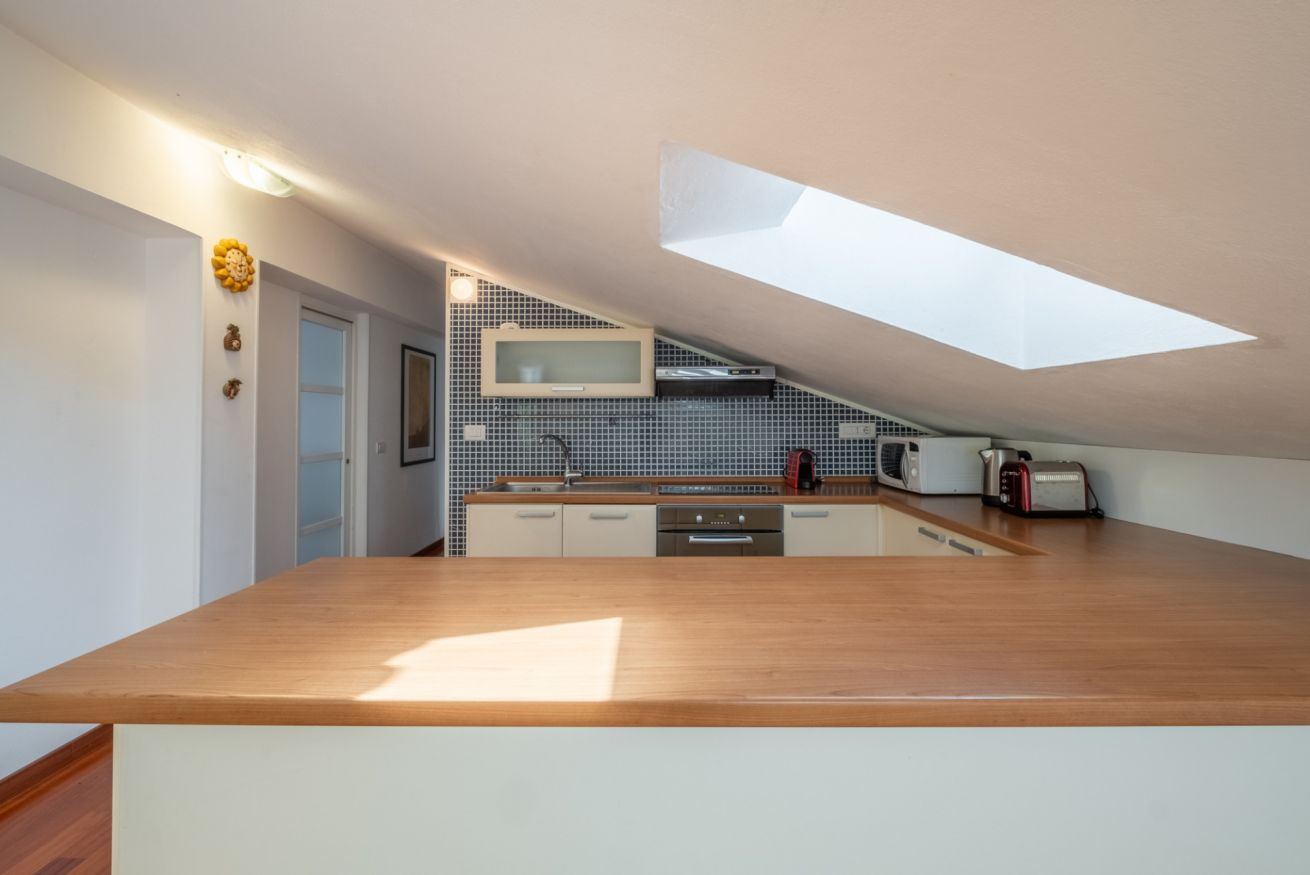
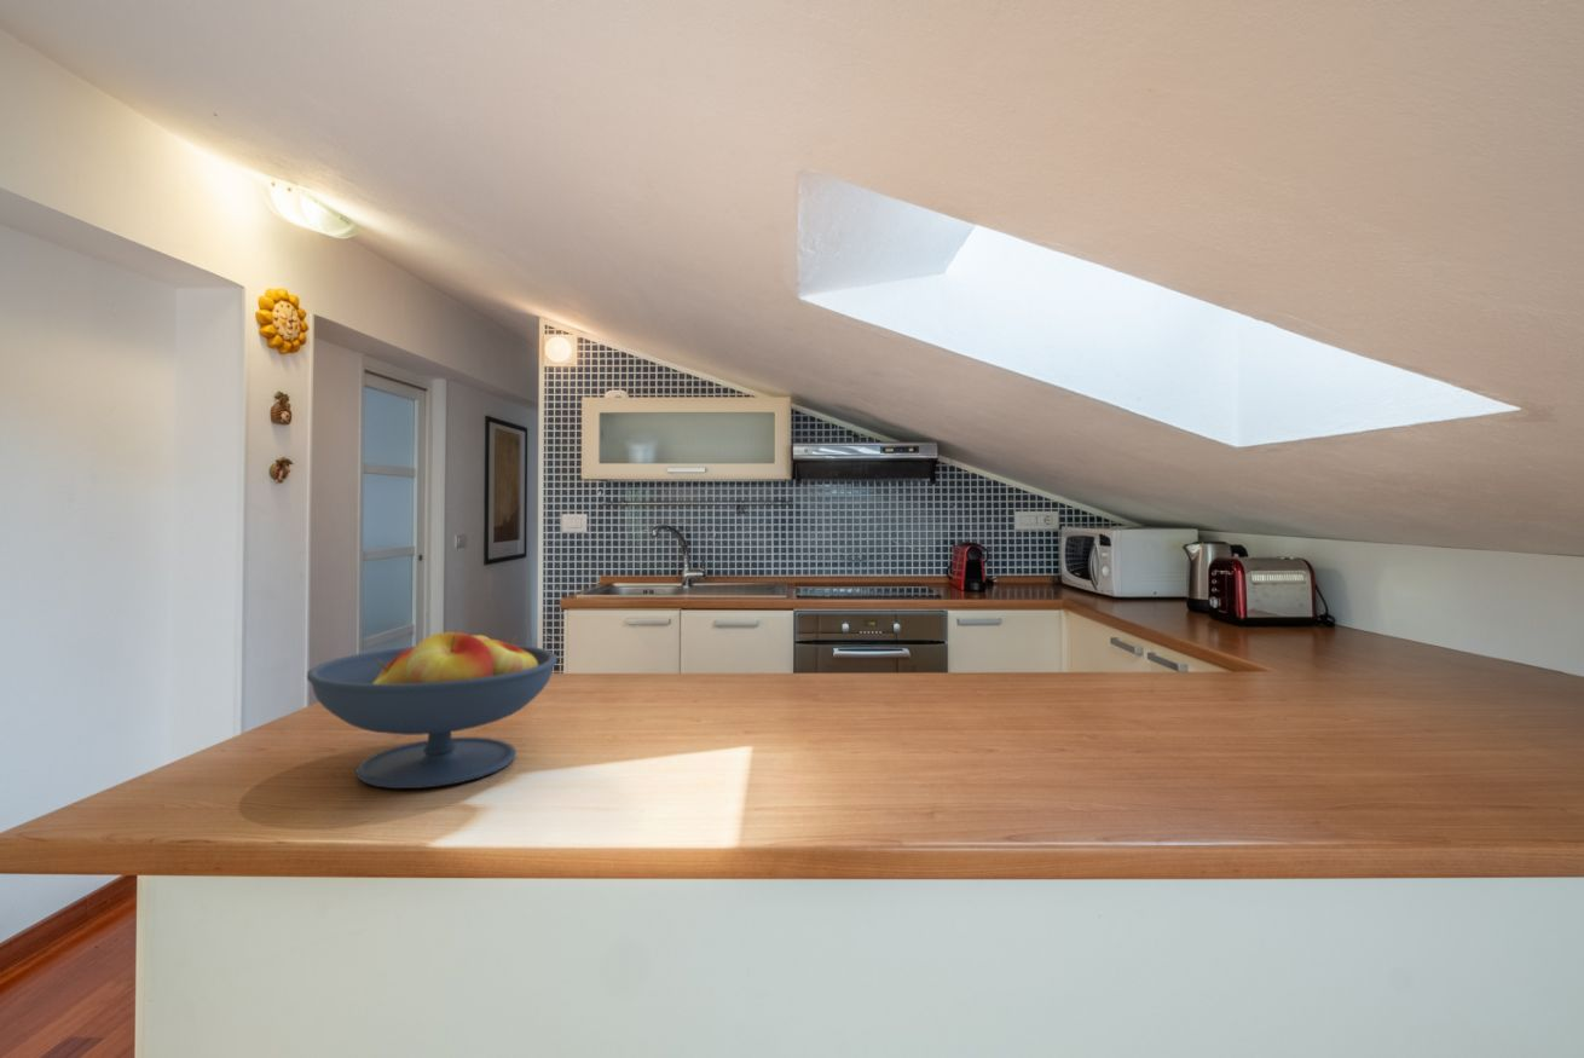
+ fruit bowl [306,628,557,790]
